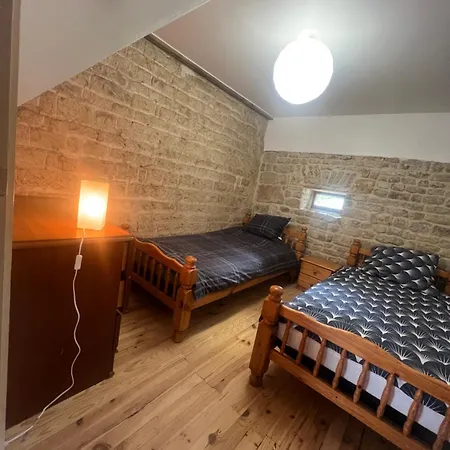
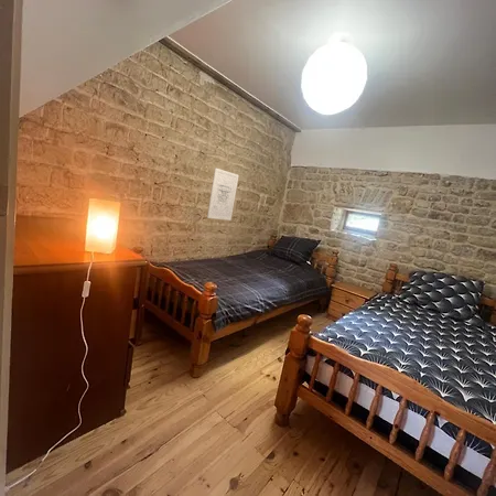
+ wall art [206,166,240,222]
